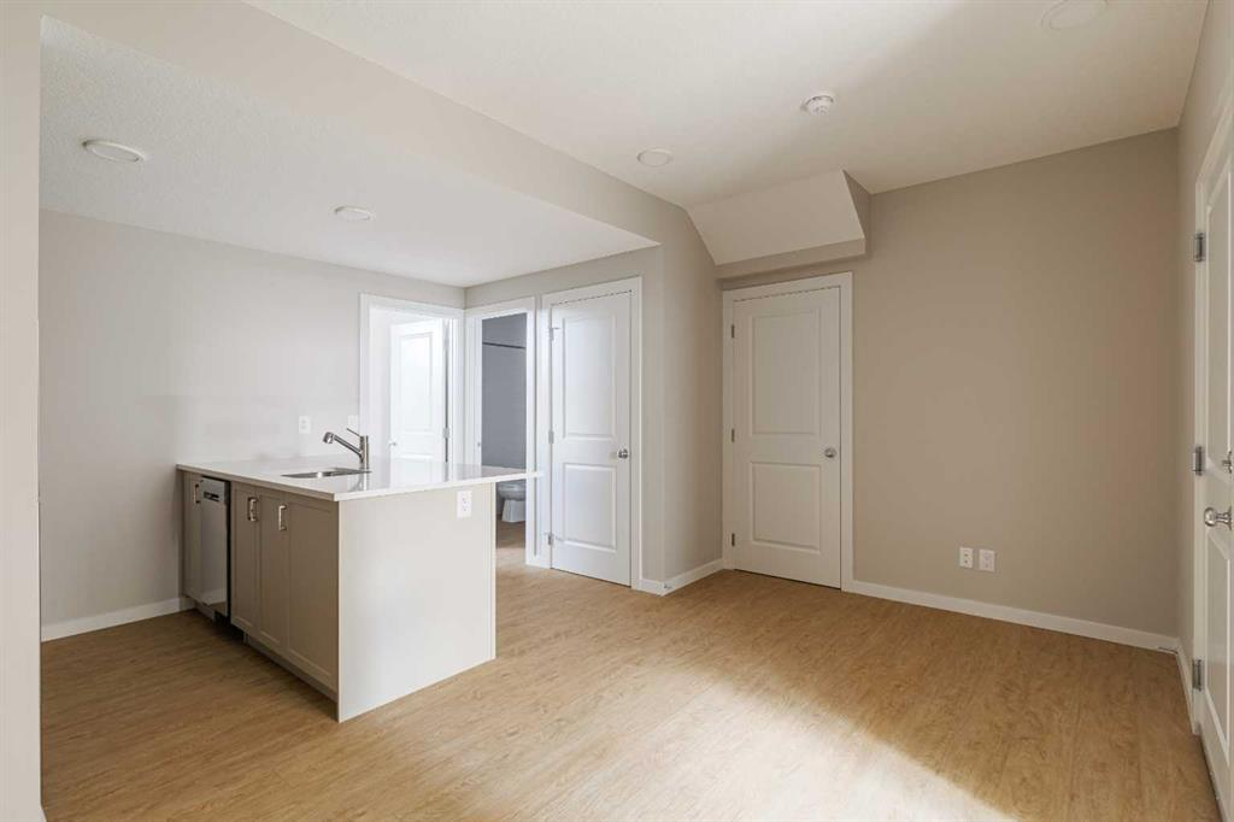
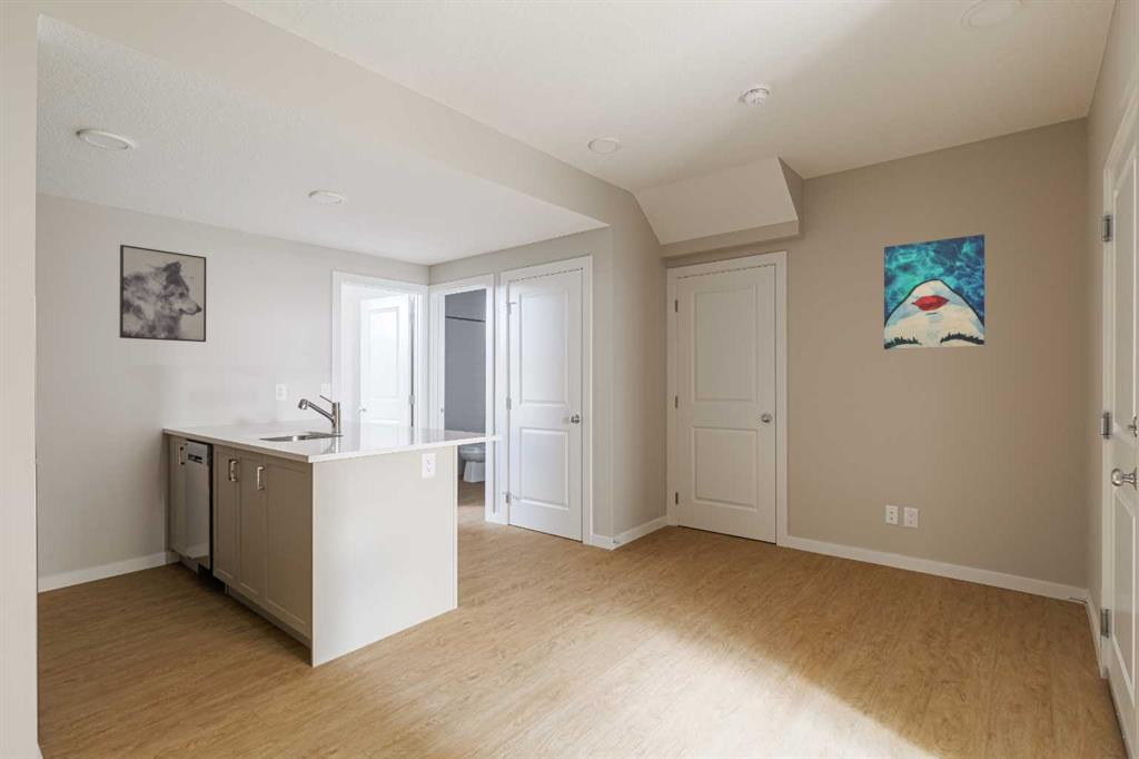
+ wall art [119,244,207,343]
+ wall art [883,234,986,351]
